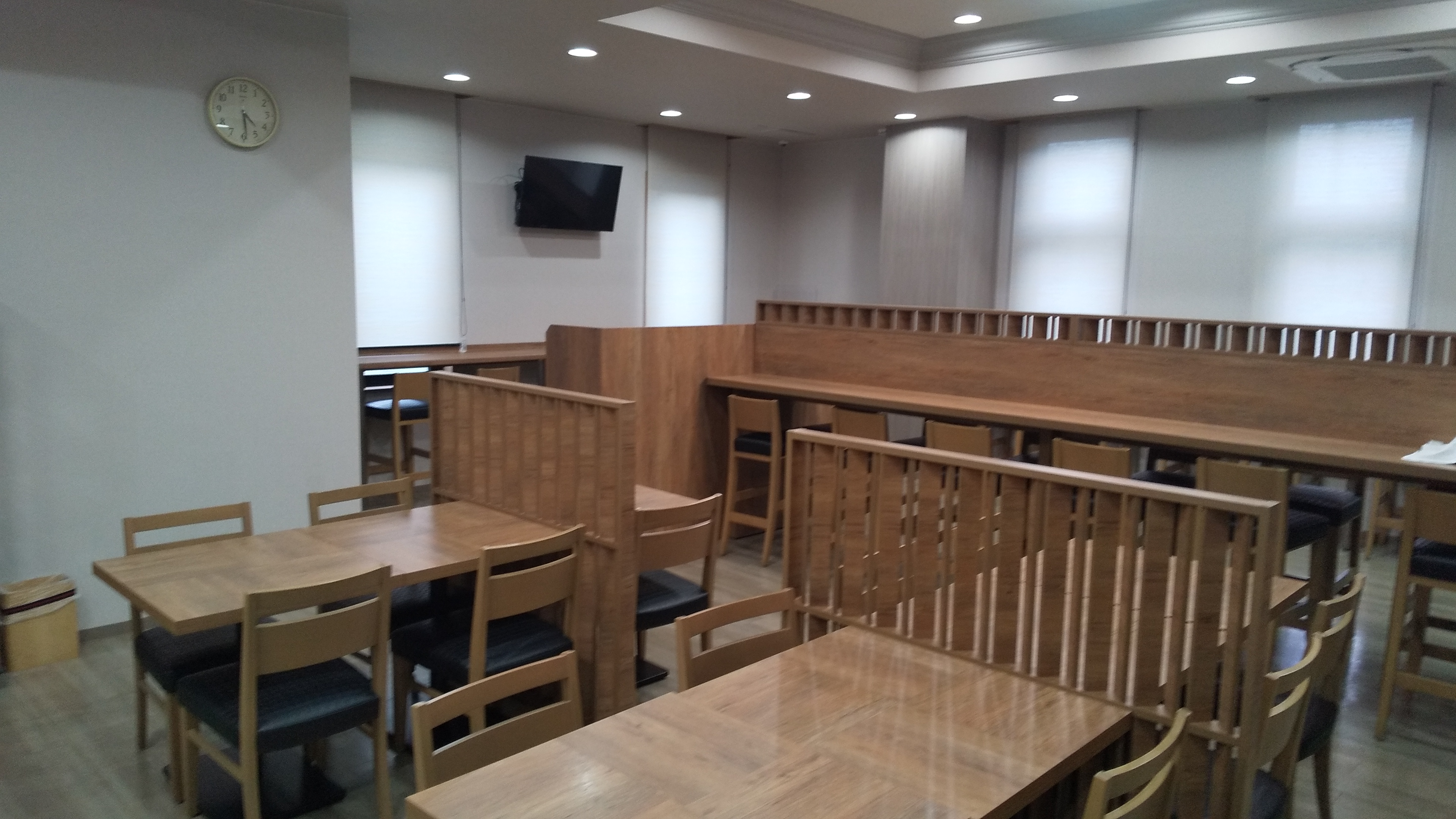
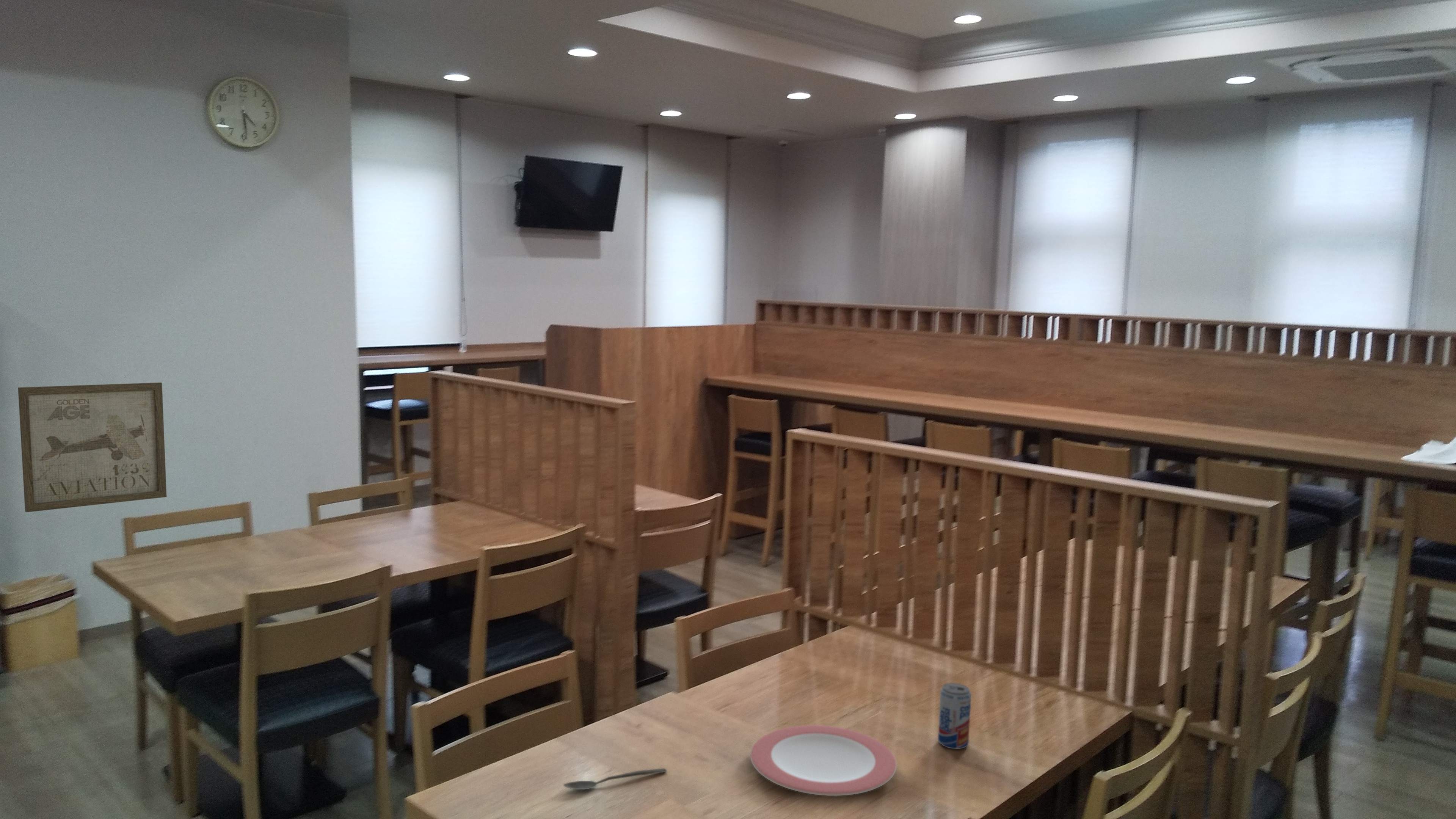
+ wall art [17,382,167,513]
+ beverage can [938,682,972,750]
+ spoon [563,768,667,790]
+ plate [750,725,897,796]
